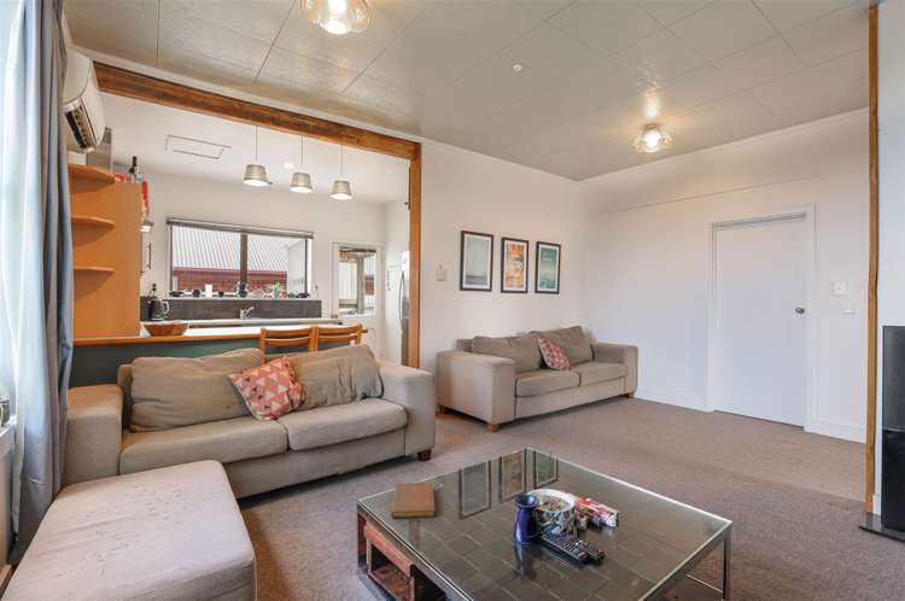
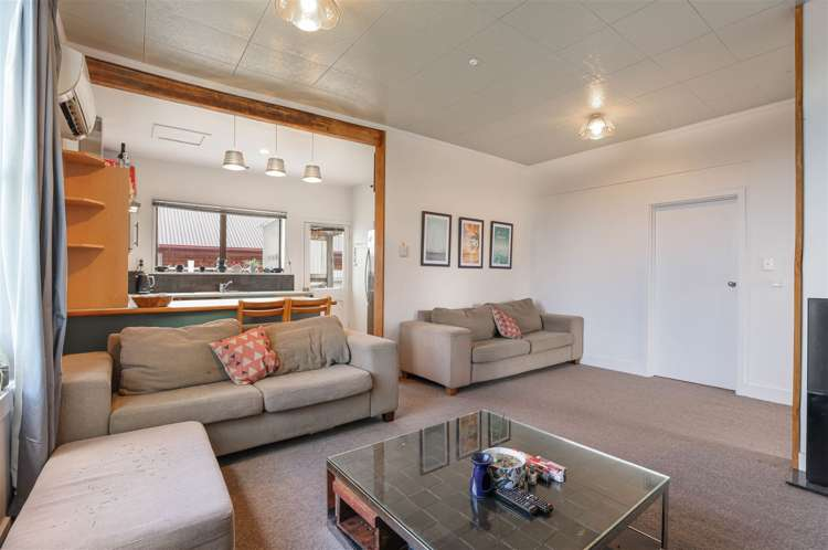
- notebook [390,482,436,519]
